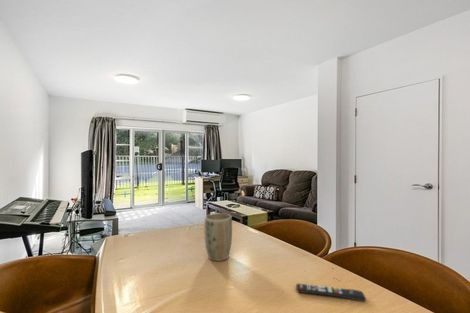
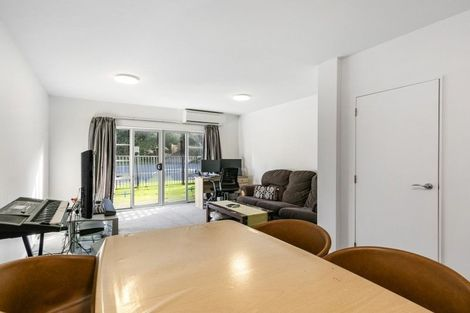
- plant pot [204,212,233,262]
- remote control [295,283,367,303]
